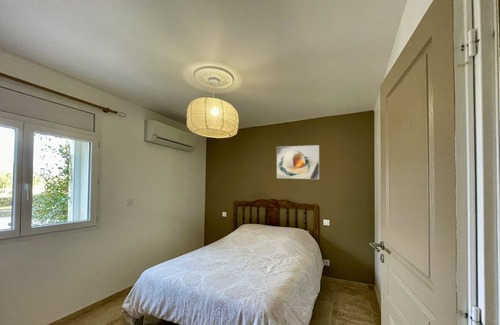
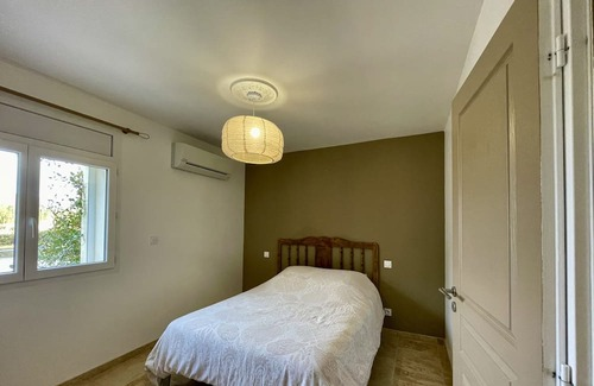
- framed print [276,144,320,180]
